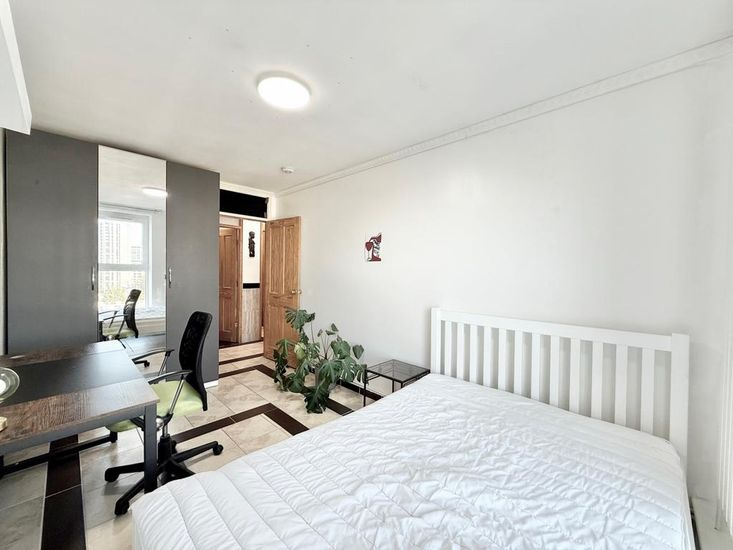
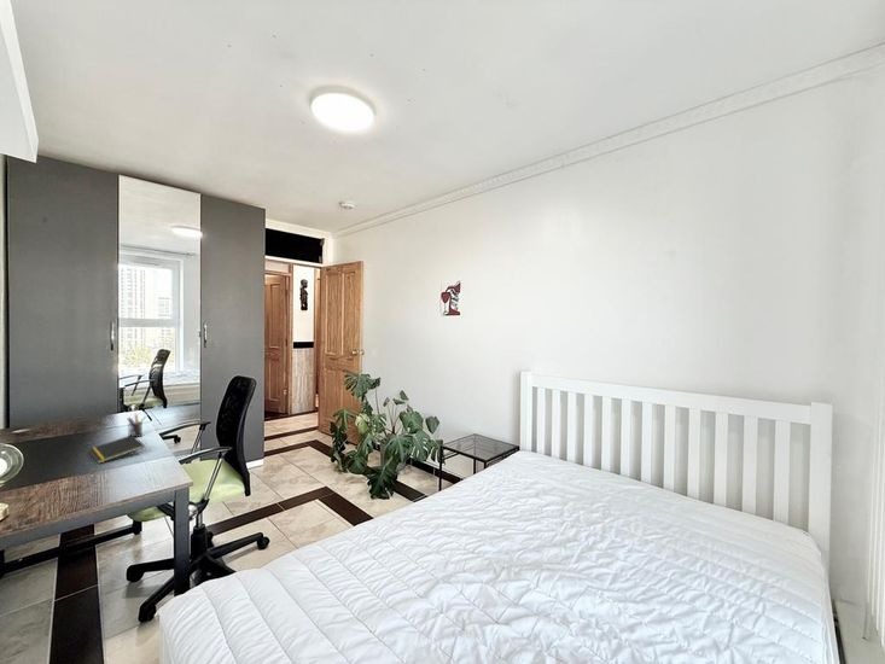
+ notepad [88,435,146,465]
+ pen holder [126,413,147,438]
